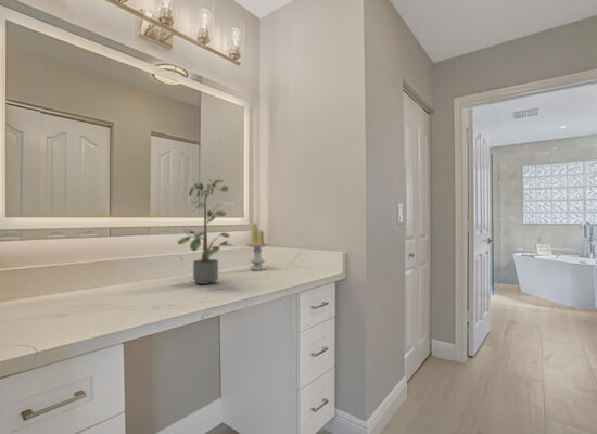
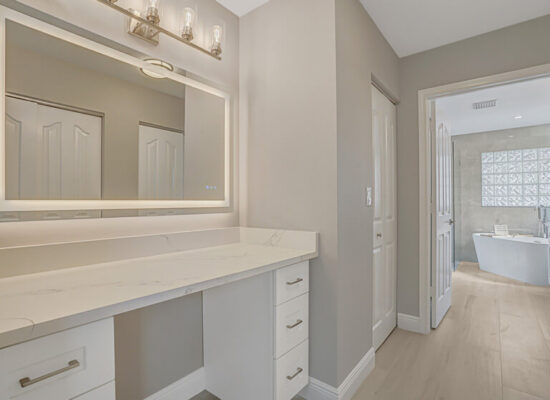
- potted plant [176,176,236,285]
- candle [244,221,270,271]
